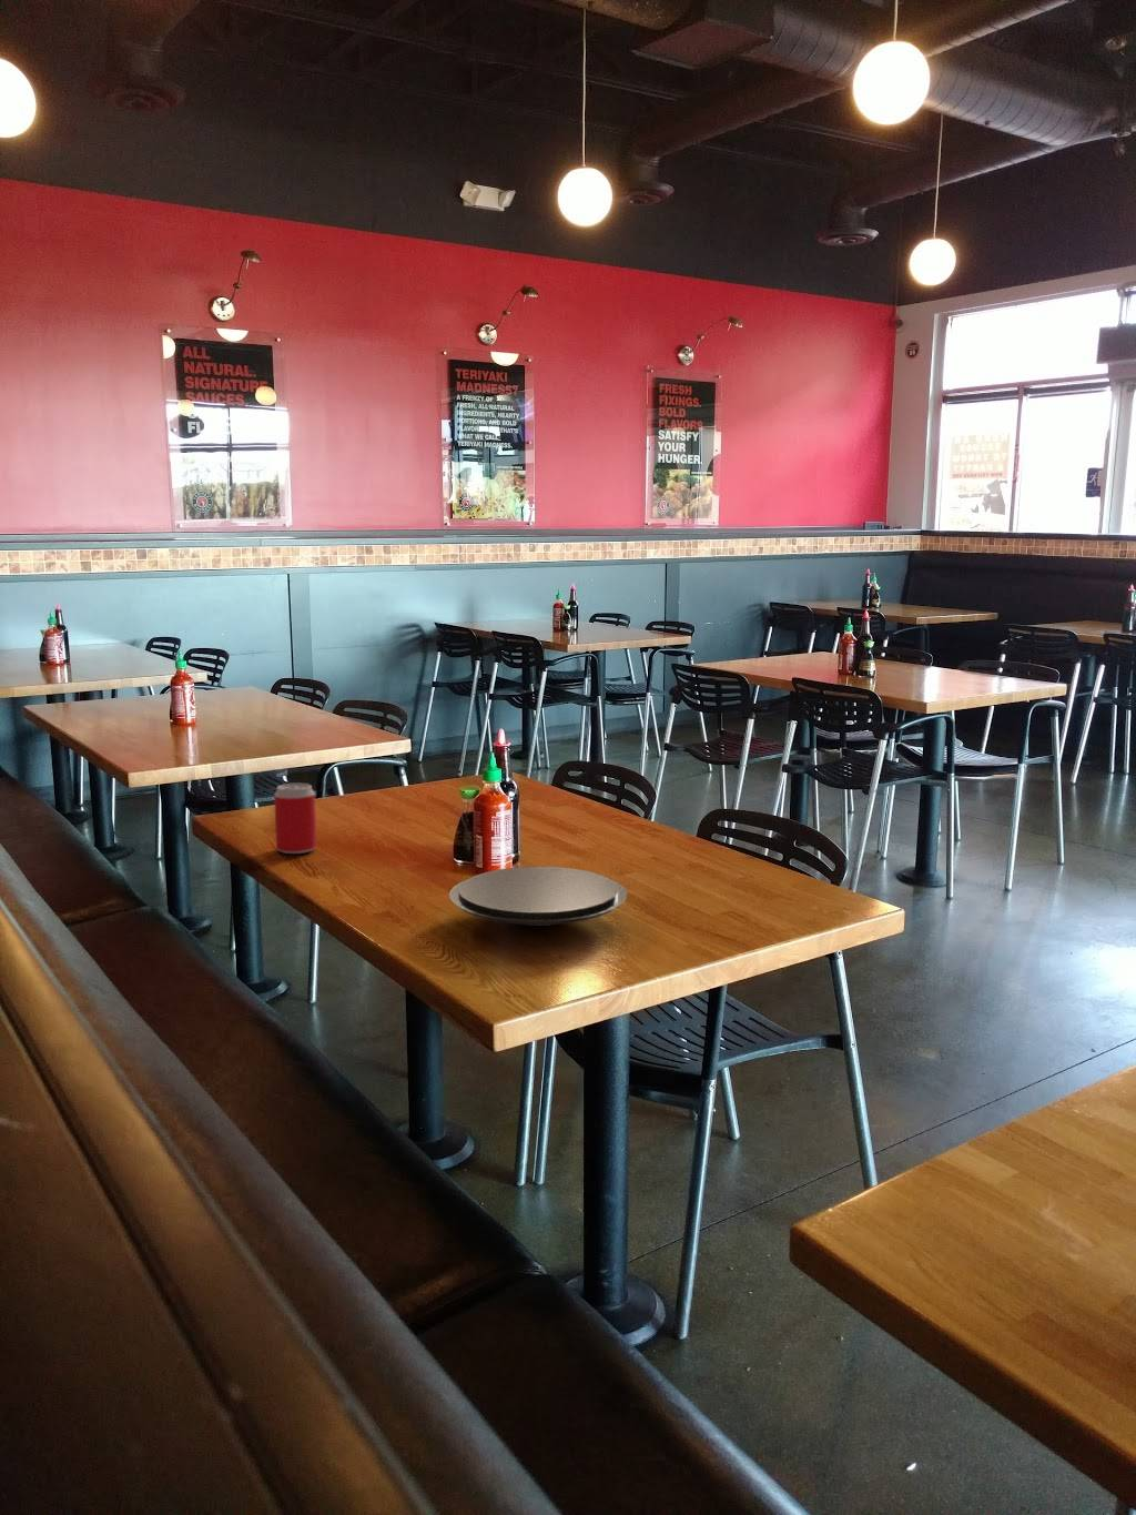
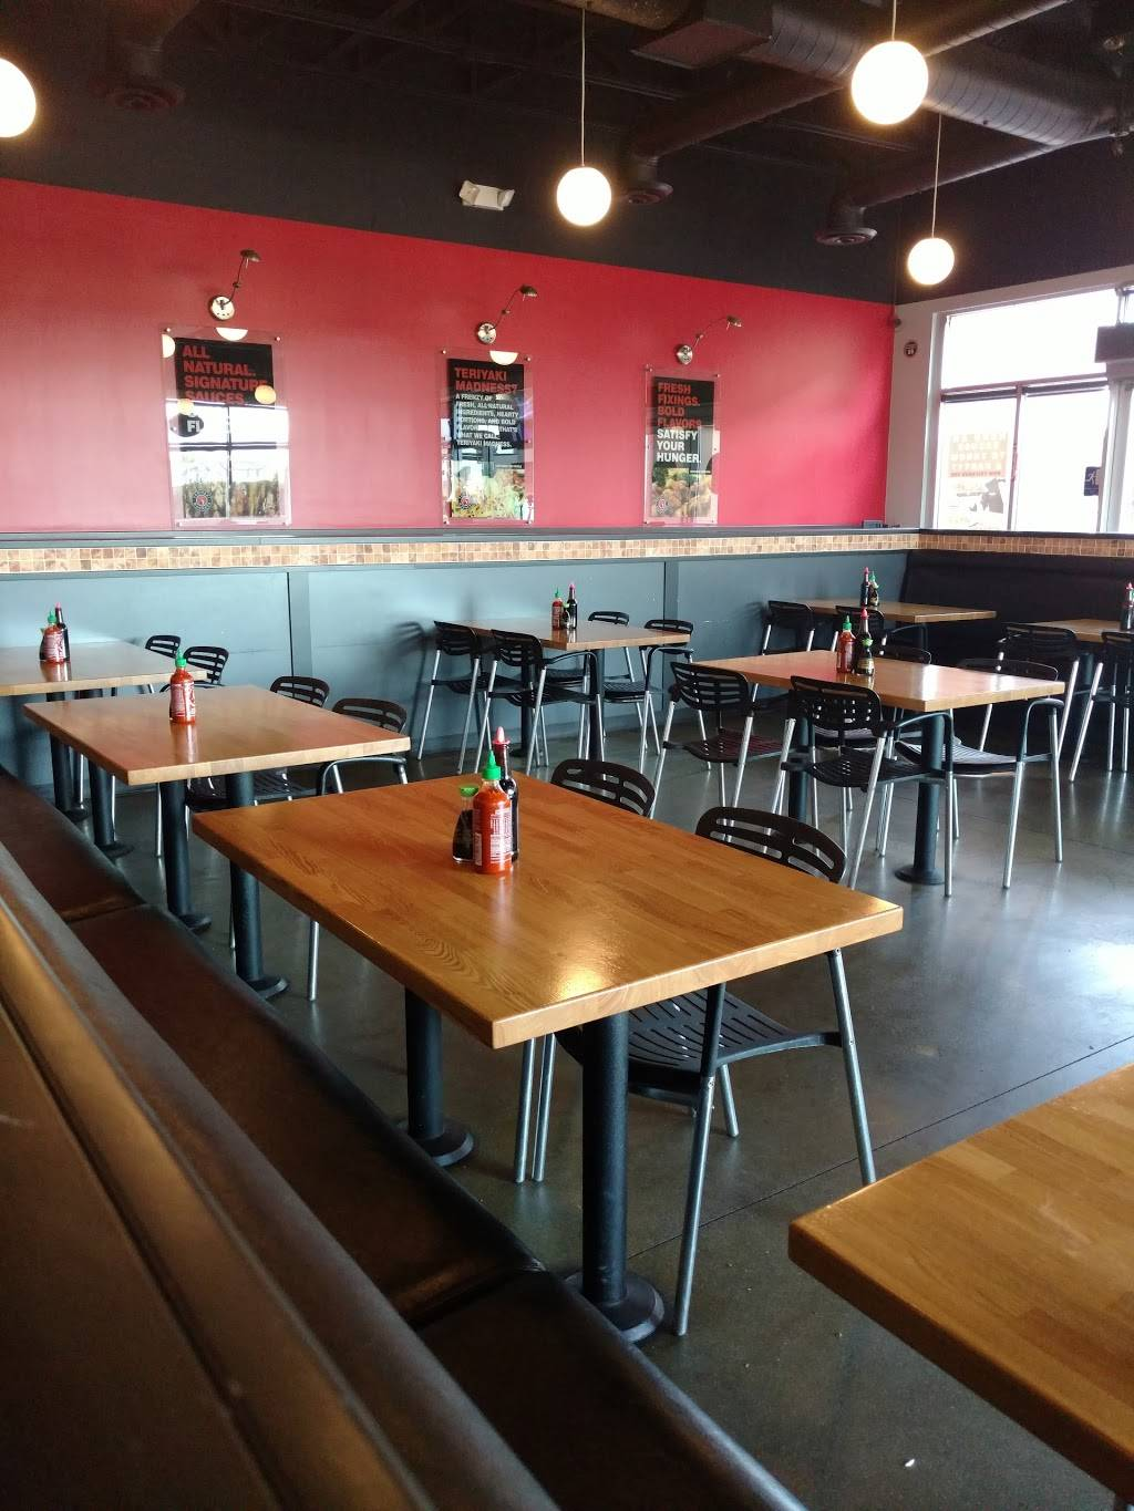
- plate [449,866,629,926]
- beverage can [273,782,317,855]
